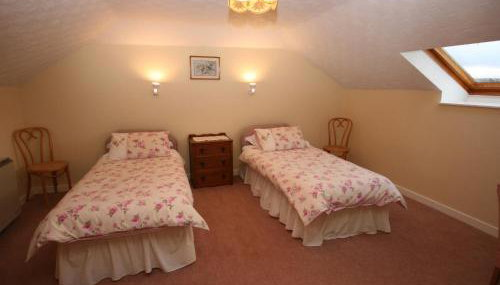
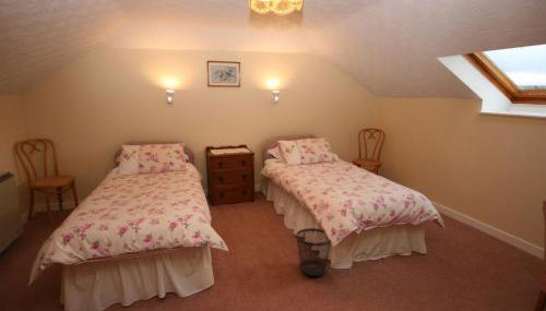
+ wastebasket [295,227,332,277]
